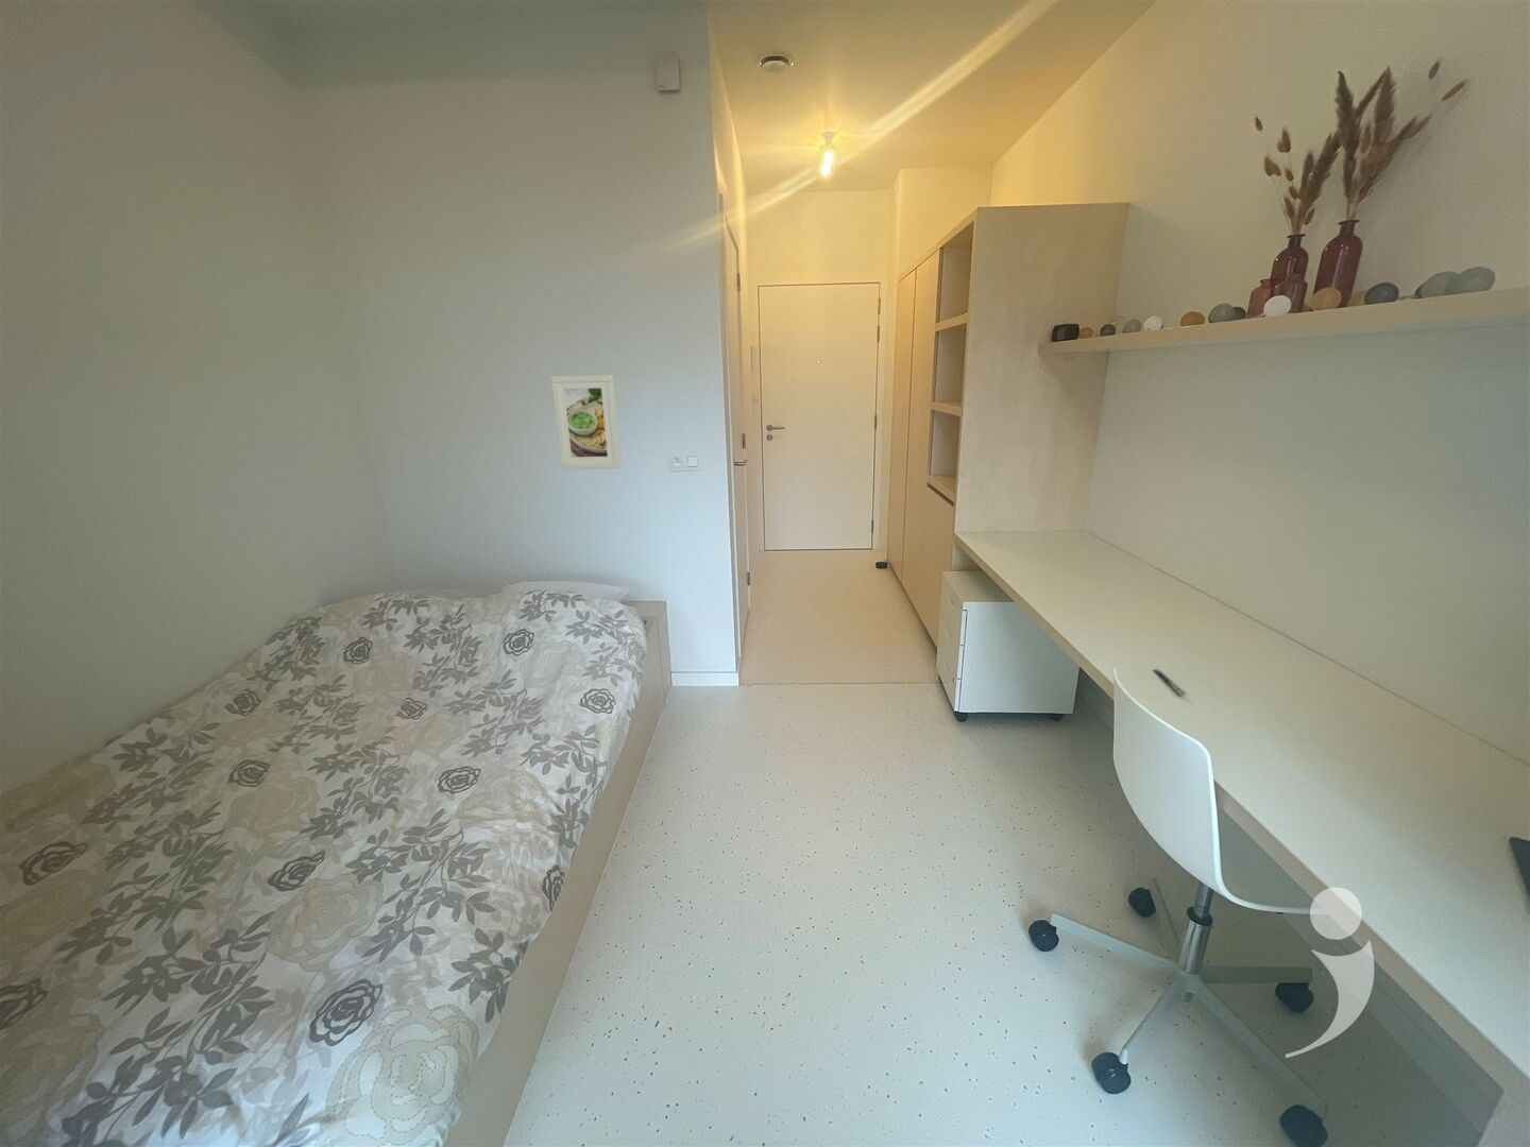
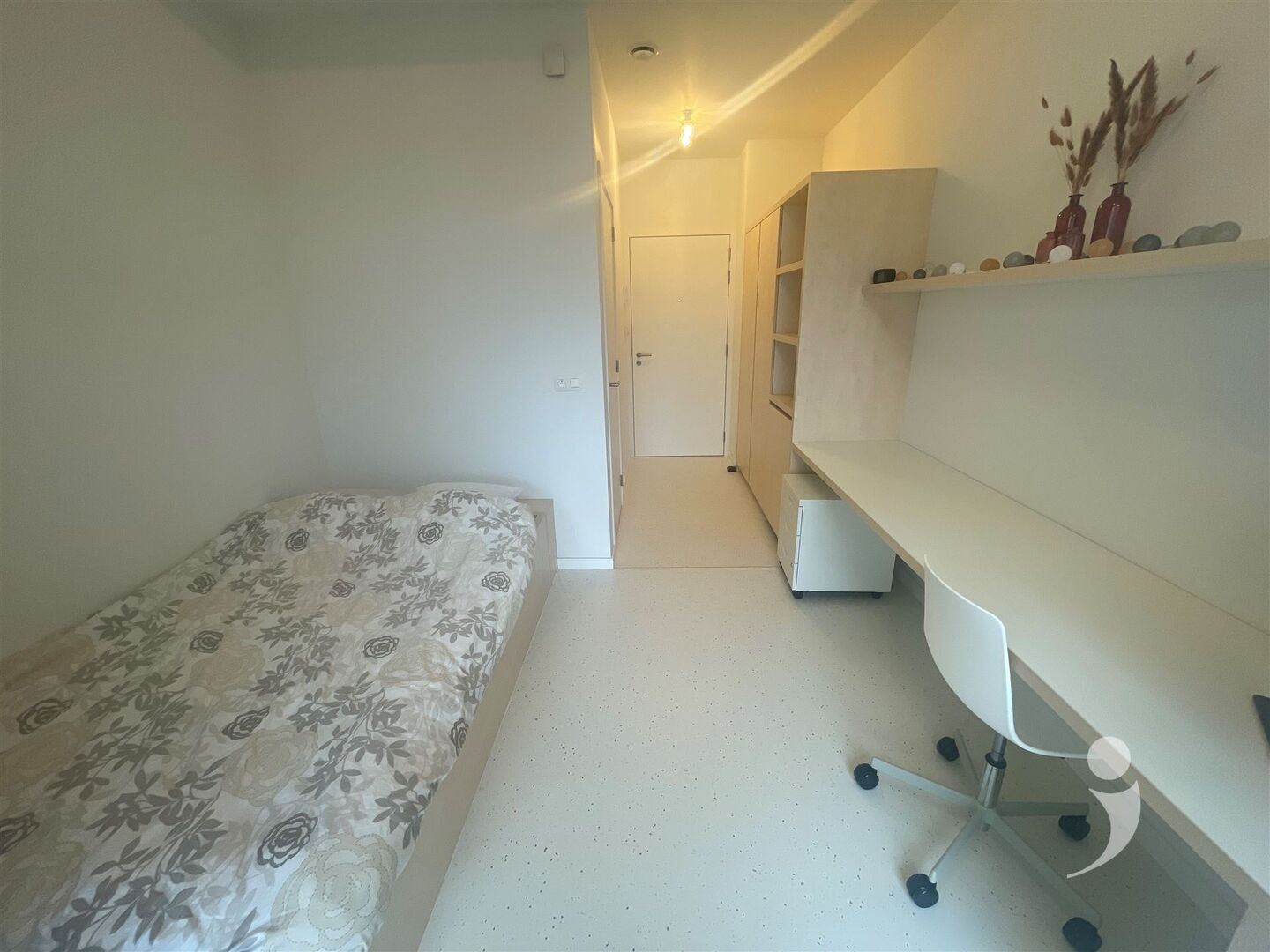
- pen [1153,667,1189,696]
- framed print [551,373,622,470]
